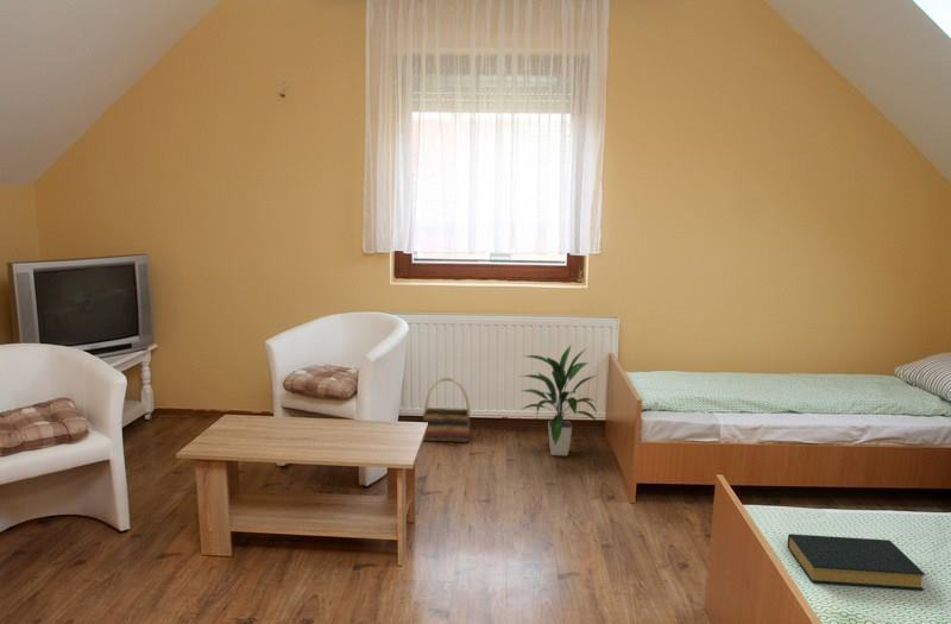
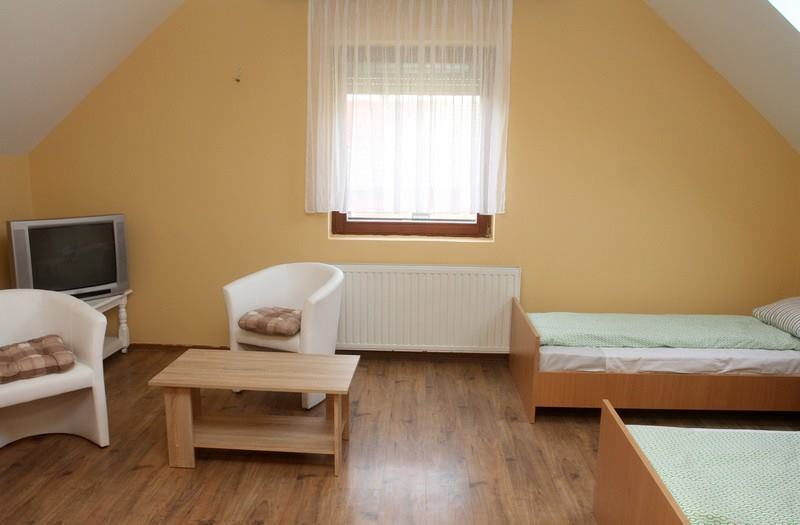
- indoor plant [517,342,599,456]
- hardback book [787,532,926,591]
- basket [422,377,472,443]
